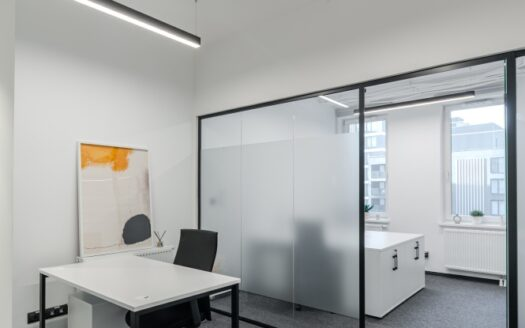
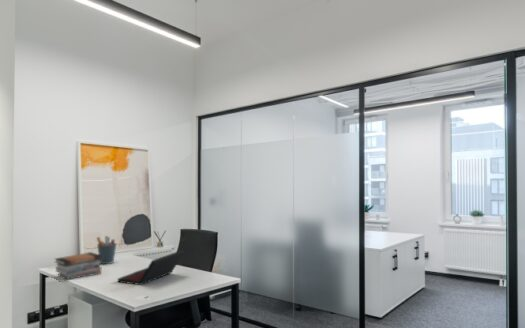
+ book stack [54,251,102,282]
+ pen holder [96,235,117,265]
+ laptop [117,249,185,286]
